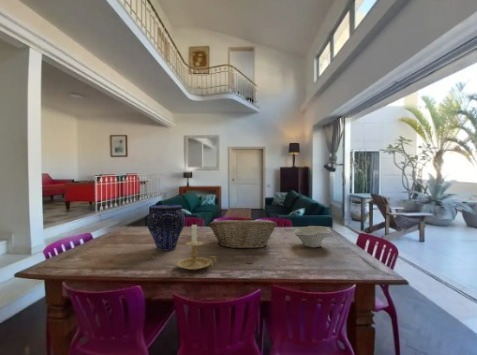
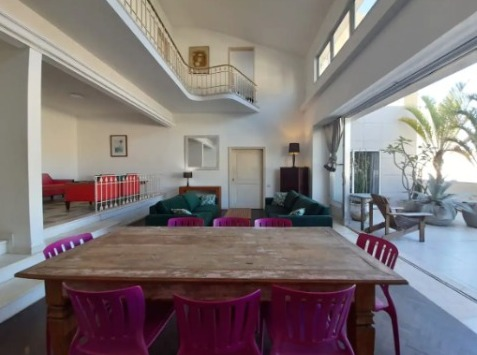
- bowl [293,225,333,248]
- candle holder [175,222,217,271]
- vase [146,204,186,252]
- fruit basket [207,217,278,250]
